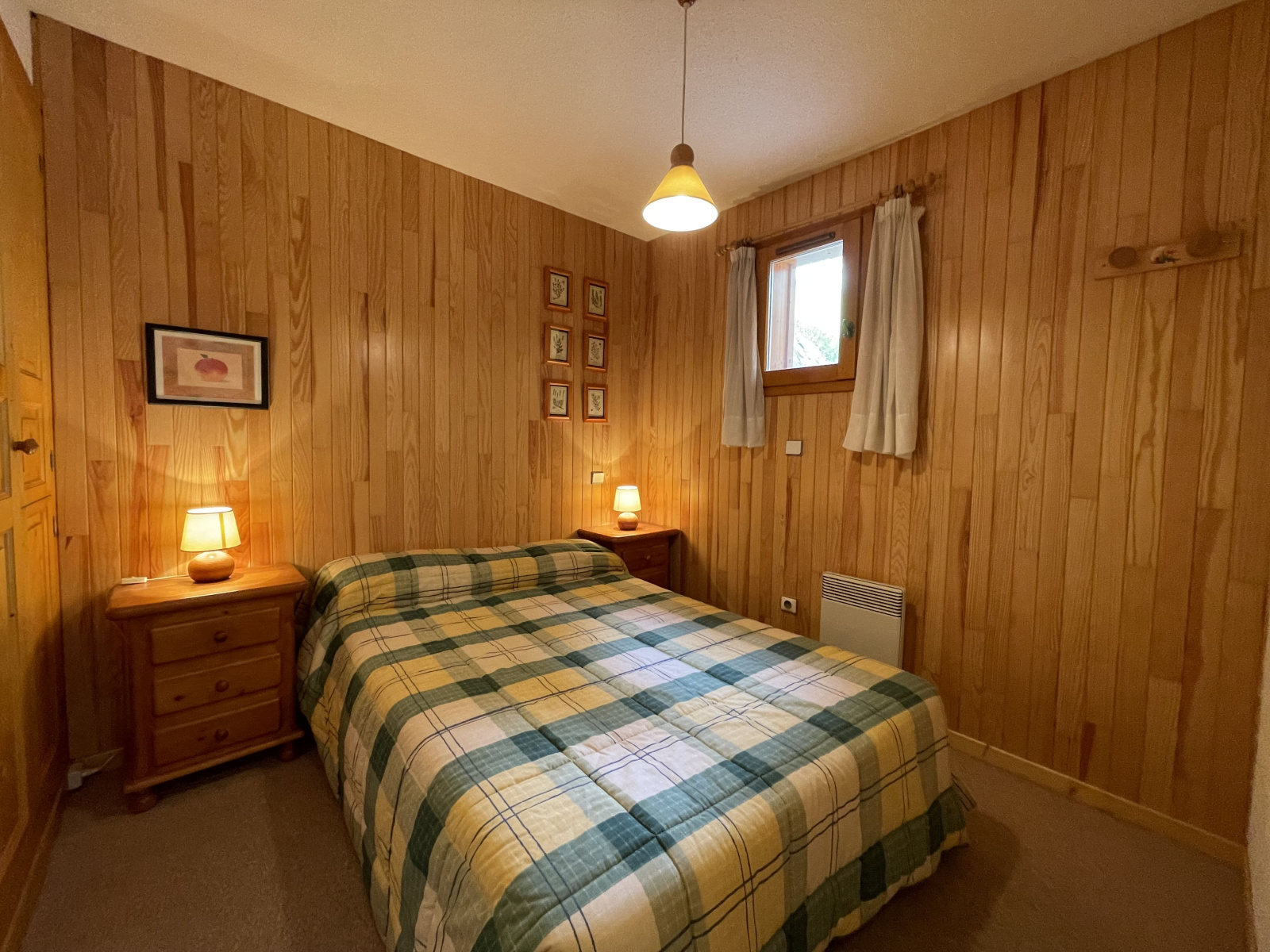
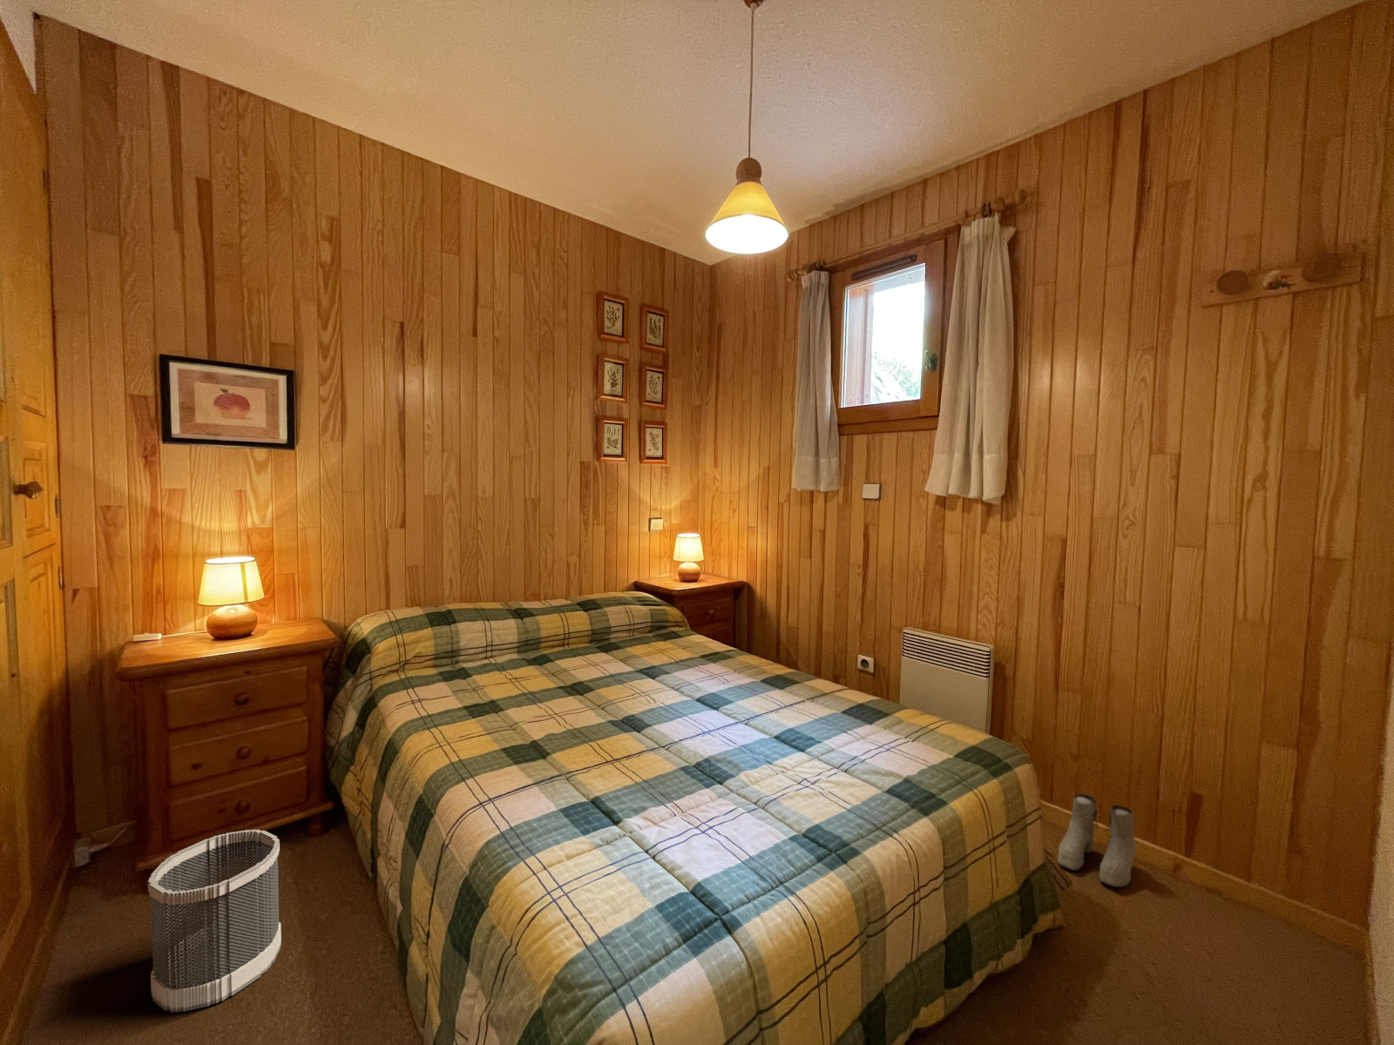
+ wastebasket [147,829,282,1013]
+ boots [1057,793,1137,888]
